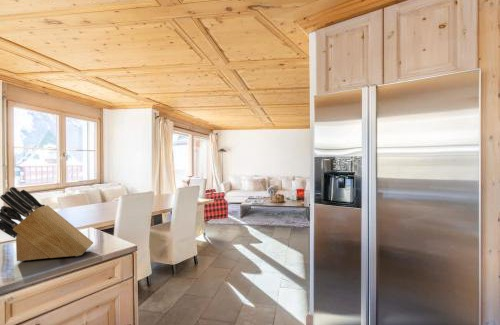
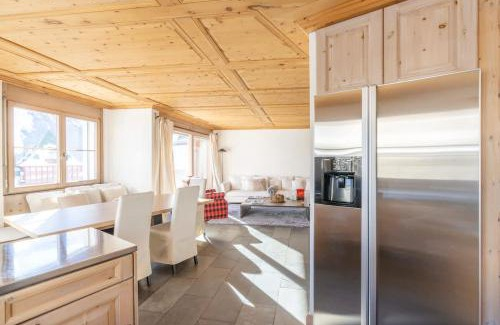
- knife block [0,186,94,263]
